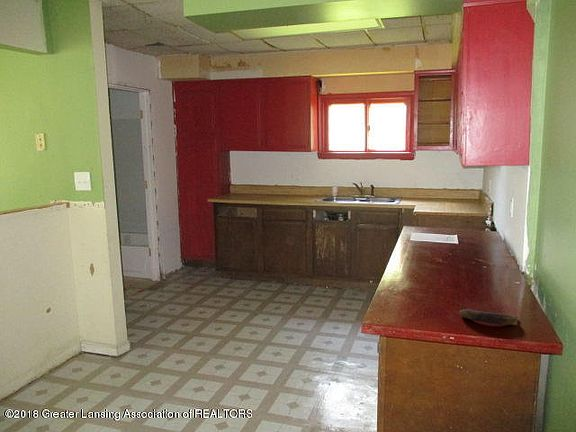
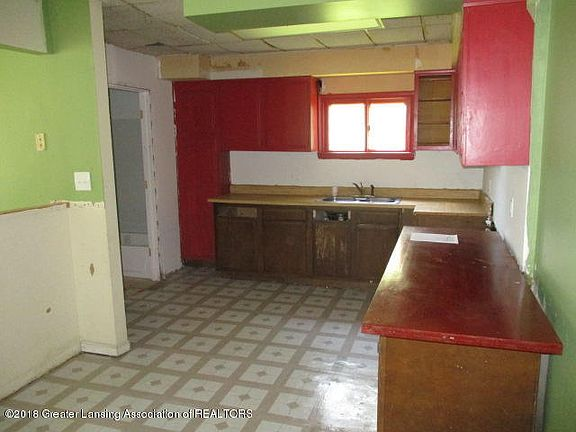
- banana [459,308,518,326]
